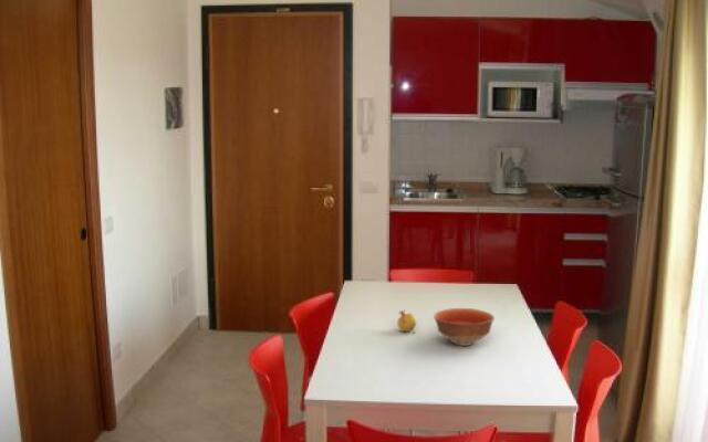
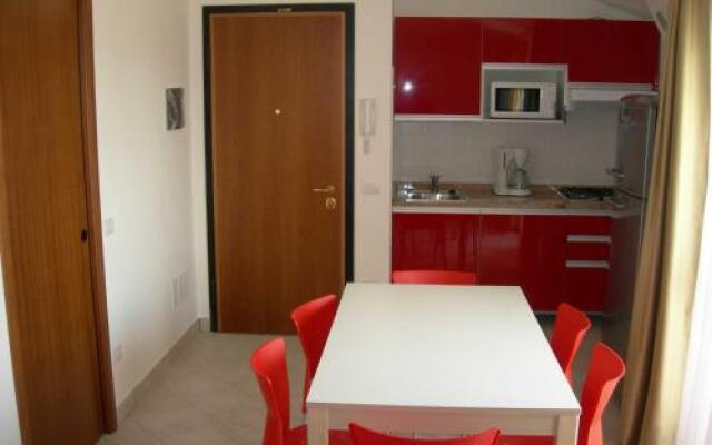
- bowl [433,307,496,347]
- fruit [396,308,417,335]
